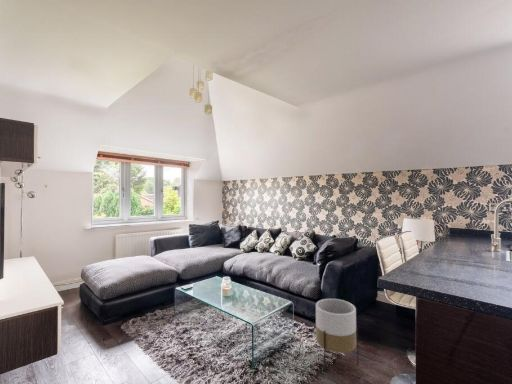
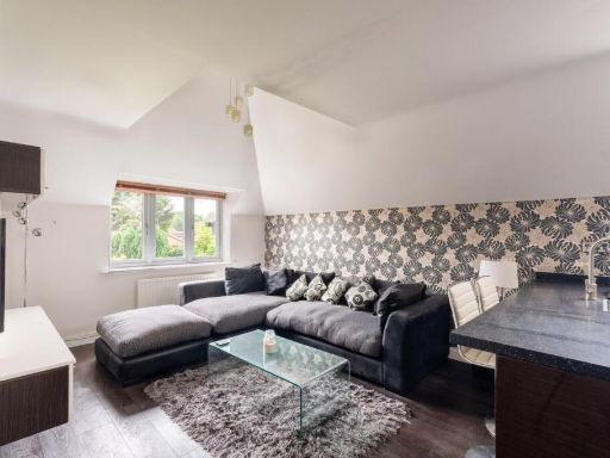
- planter [315,298,359,372]
